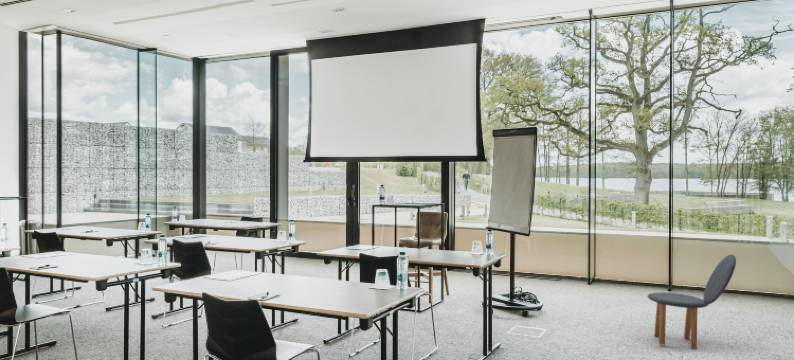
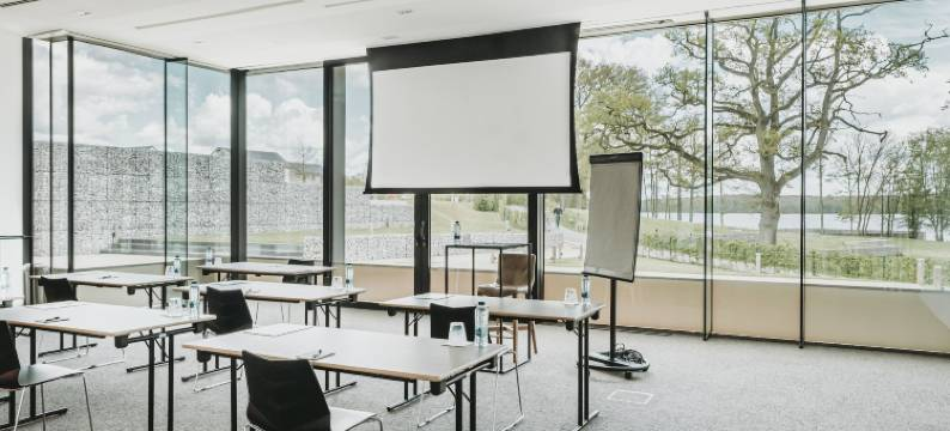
- chair [646,253,737,350]
